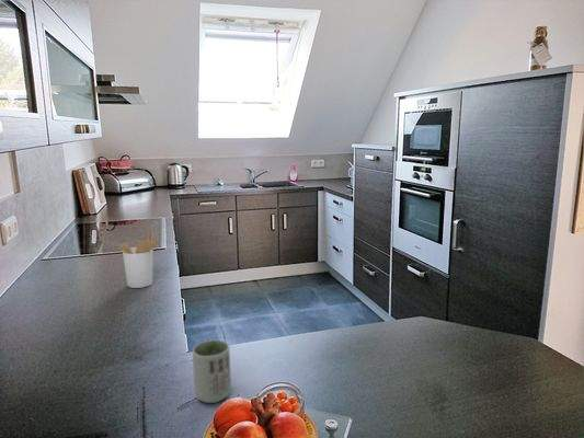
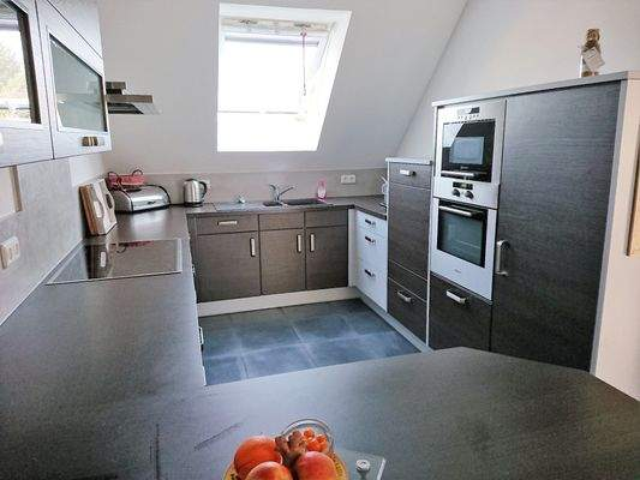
- cup [192,338,232,404]
- utensil holder [117,230,161,289]
